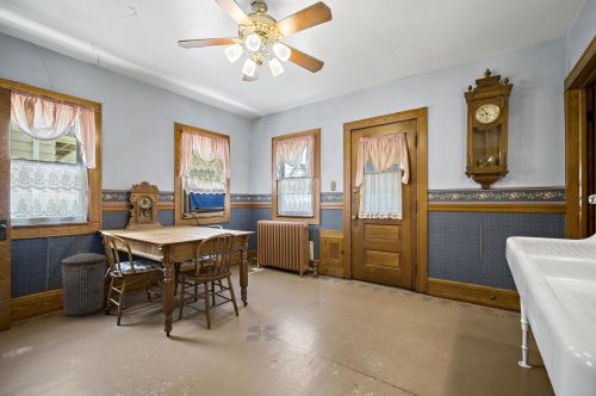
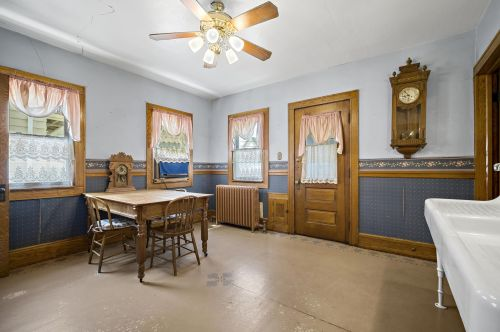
- trash can [61,249,107,317]
